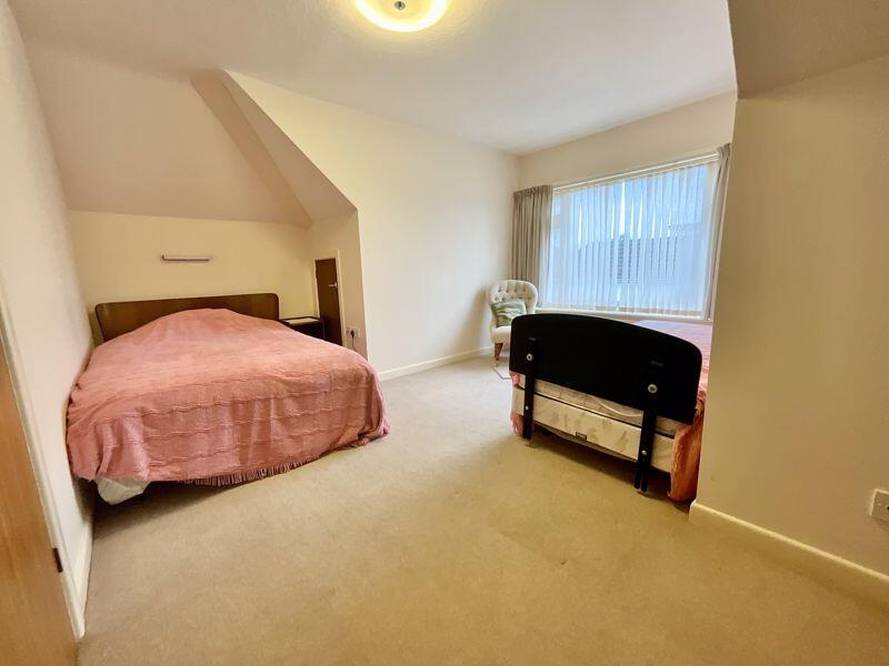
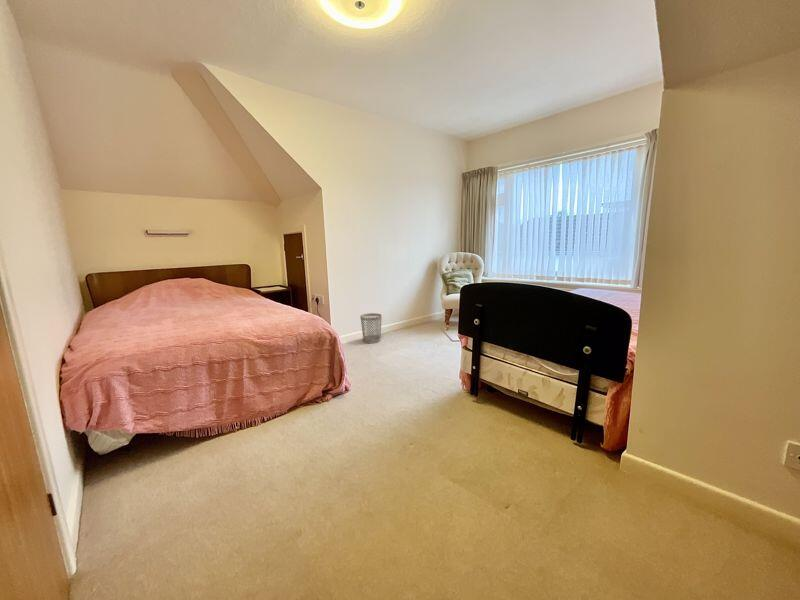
+ wastebasket [359,312,383,344]
